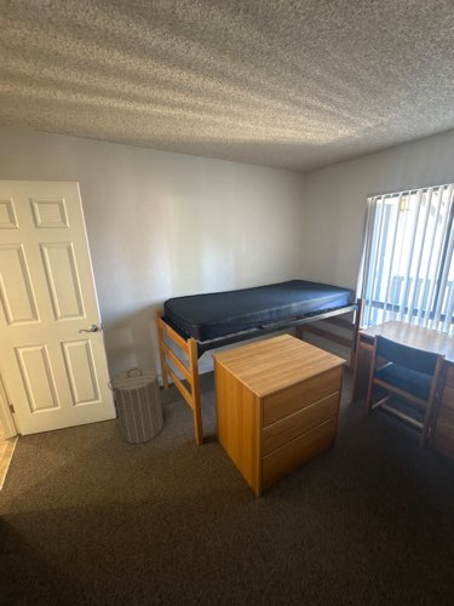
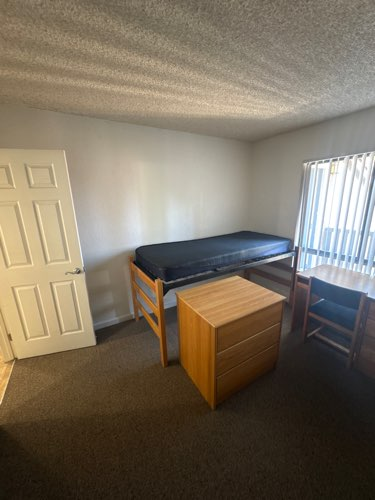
- laundry hamper [107,365,165,445]
